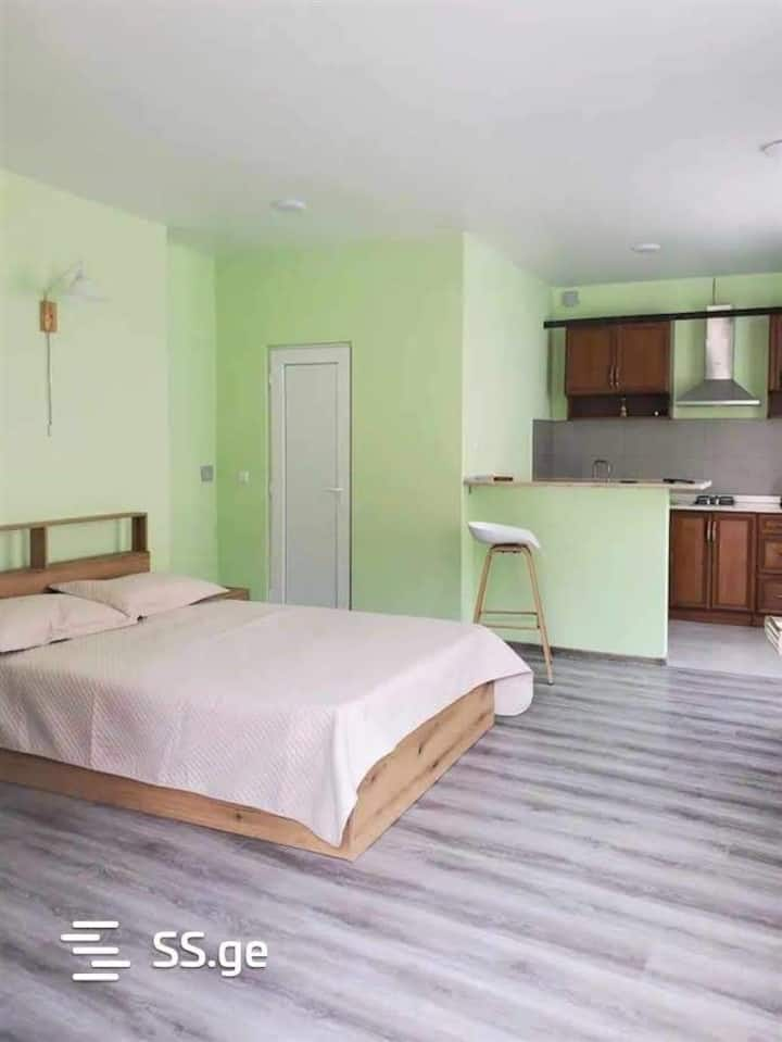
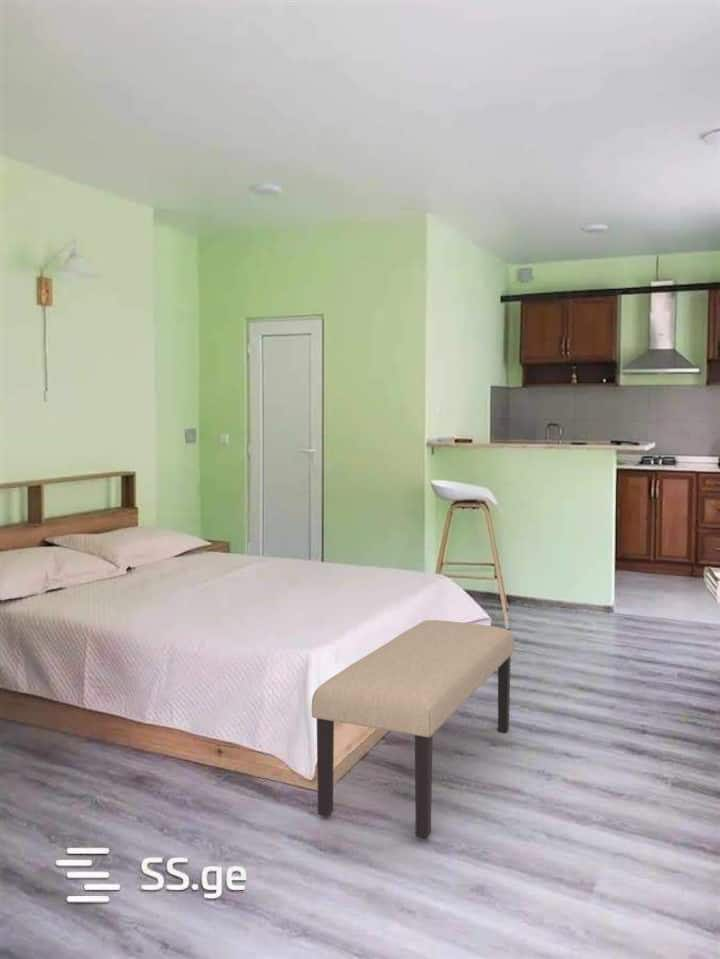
+ bench [311,619,515,840]
